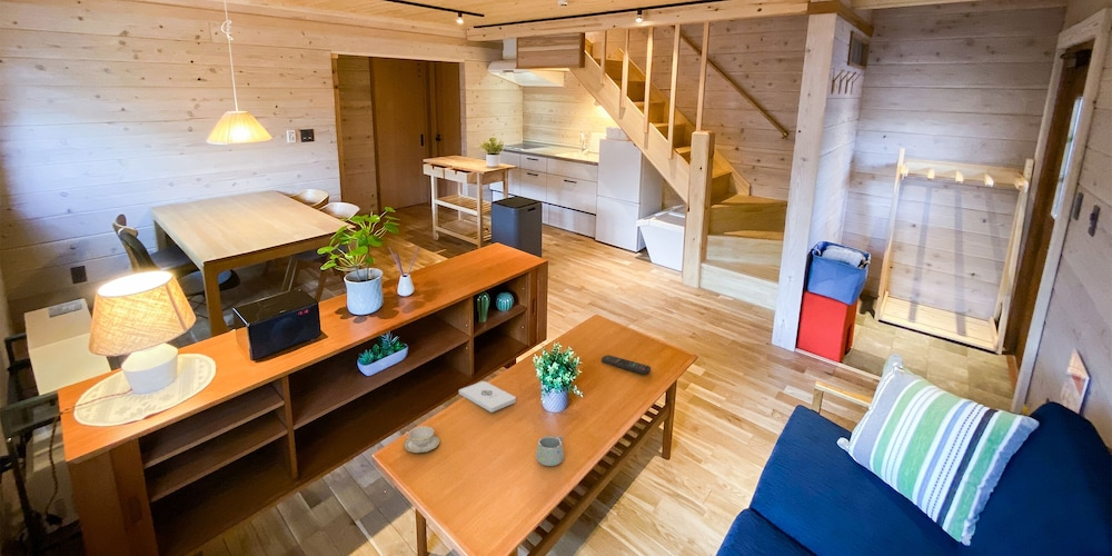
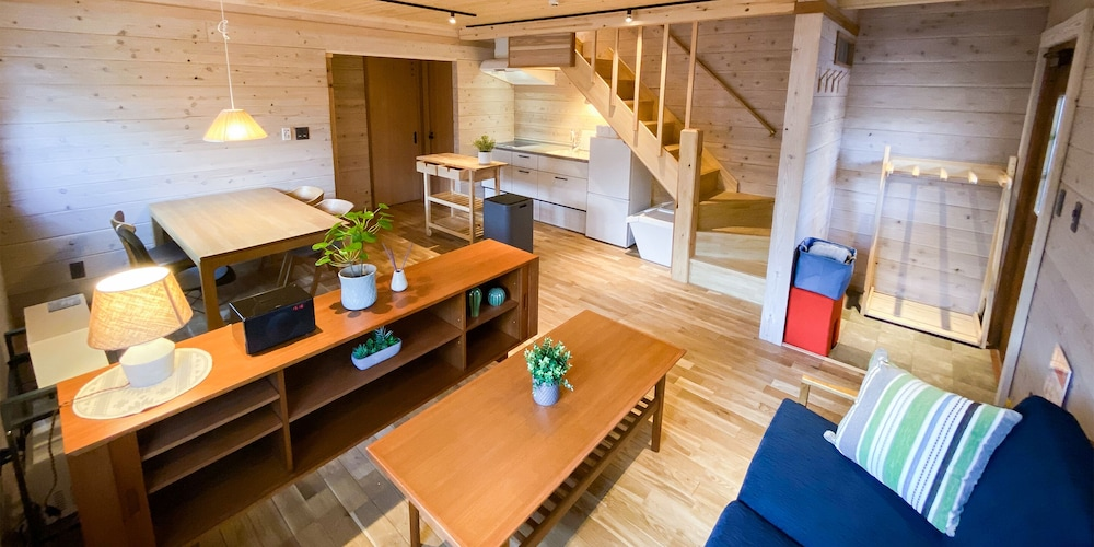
- notepad [458,380,517,414]
- remote control [600,355,652,375]
- mug [535,435,565,467]
- chinaware [403,425,440,454]
